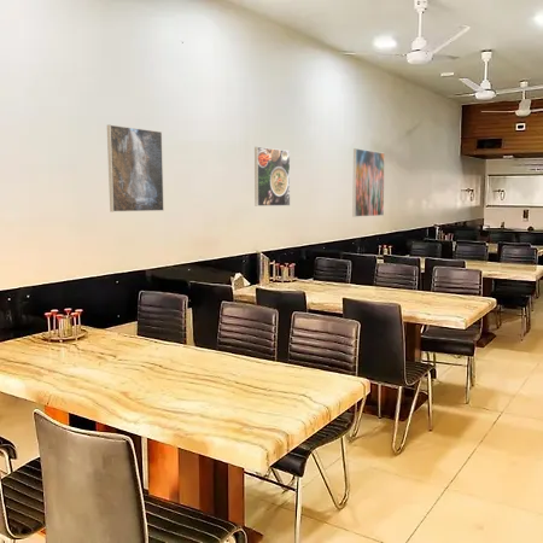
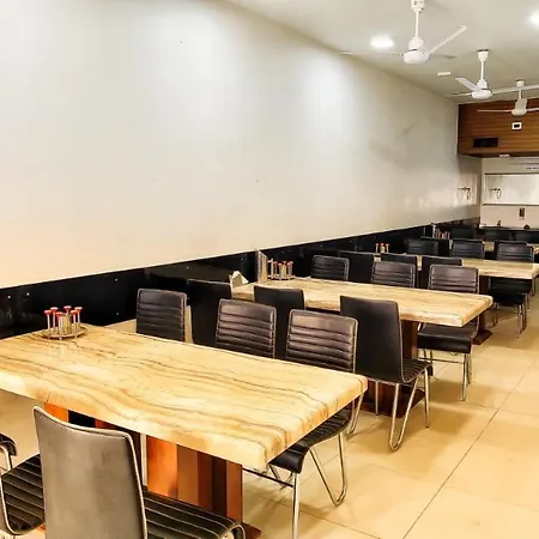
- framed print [106,123,165,212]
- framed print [253,146,291,208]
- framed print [351,147,386,218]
